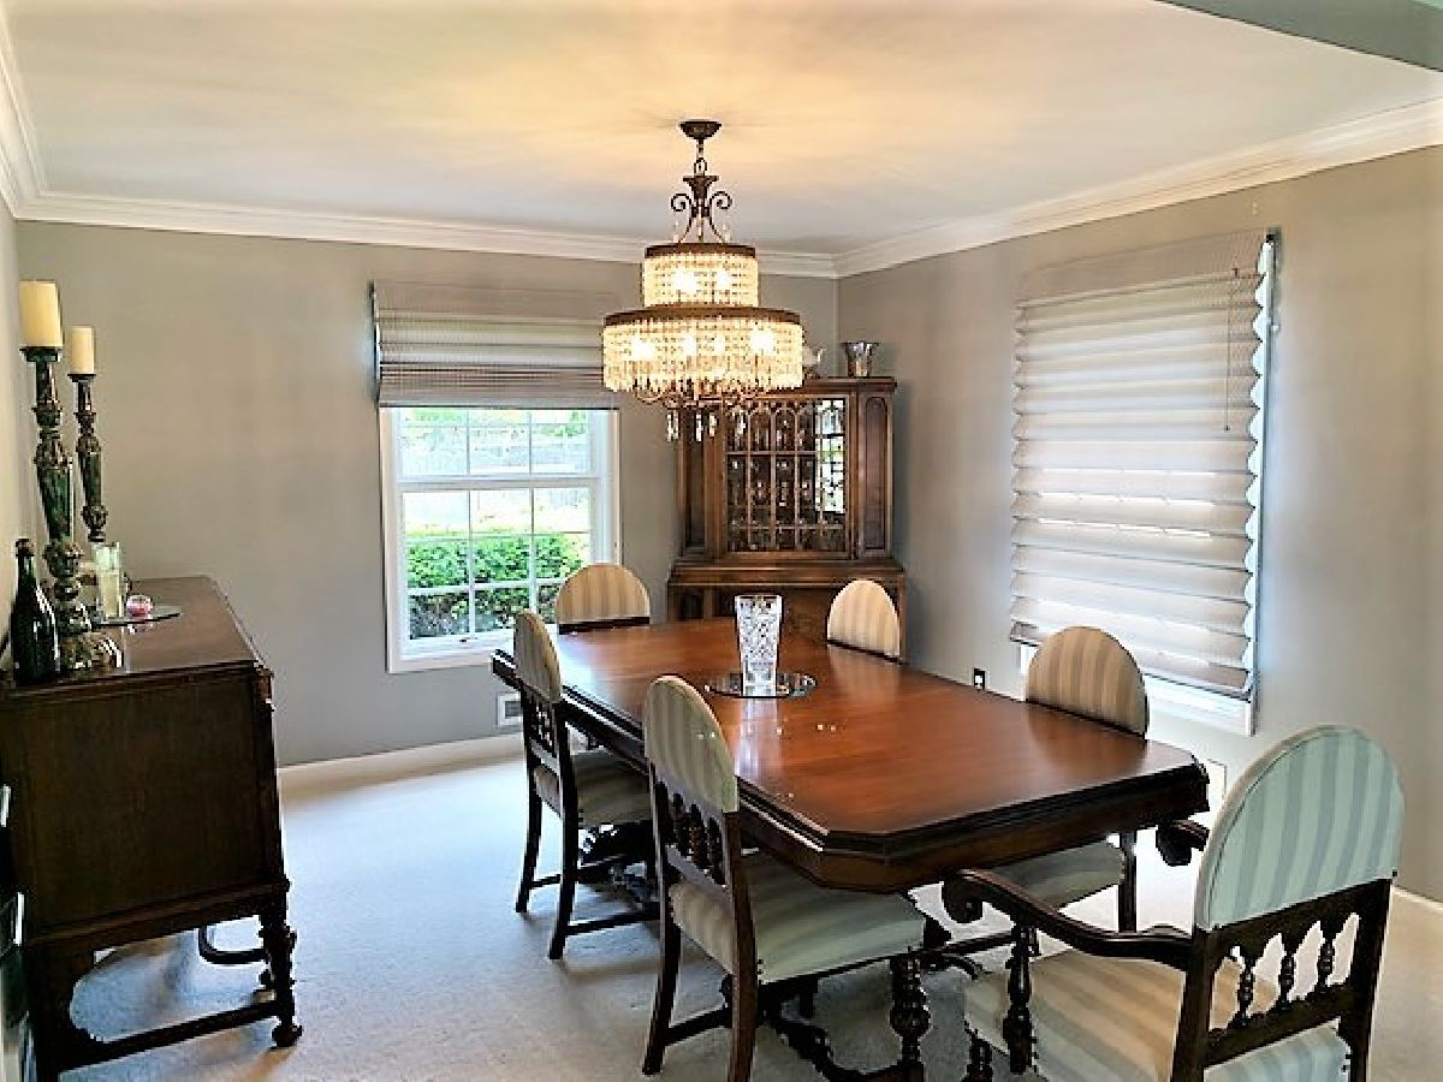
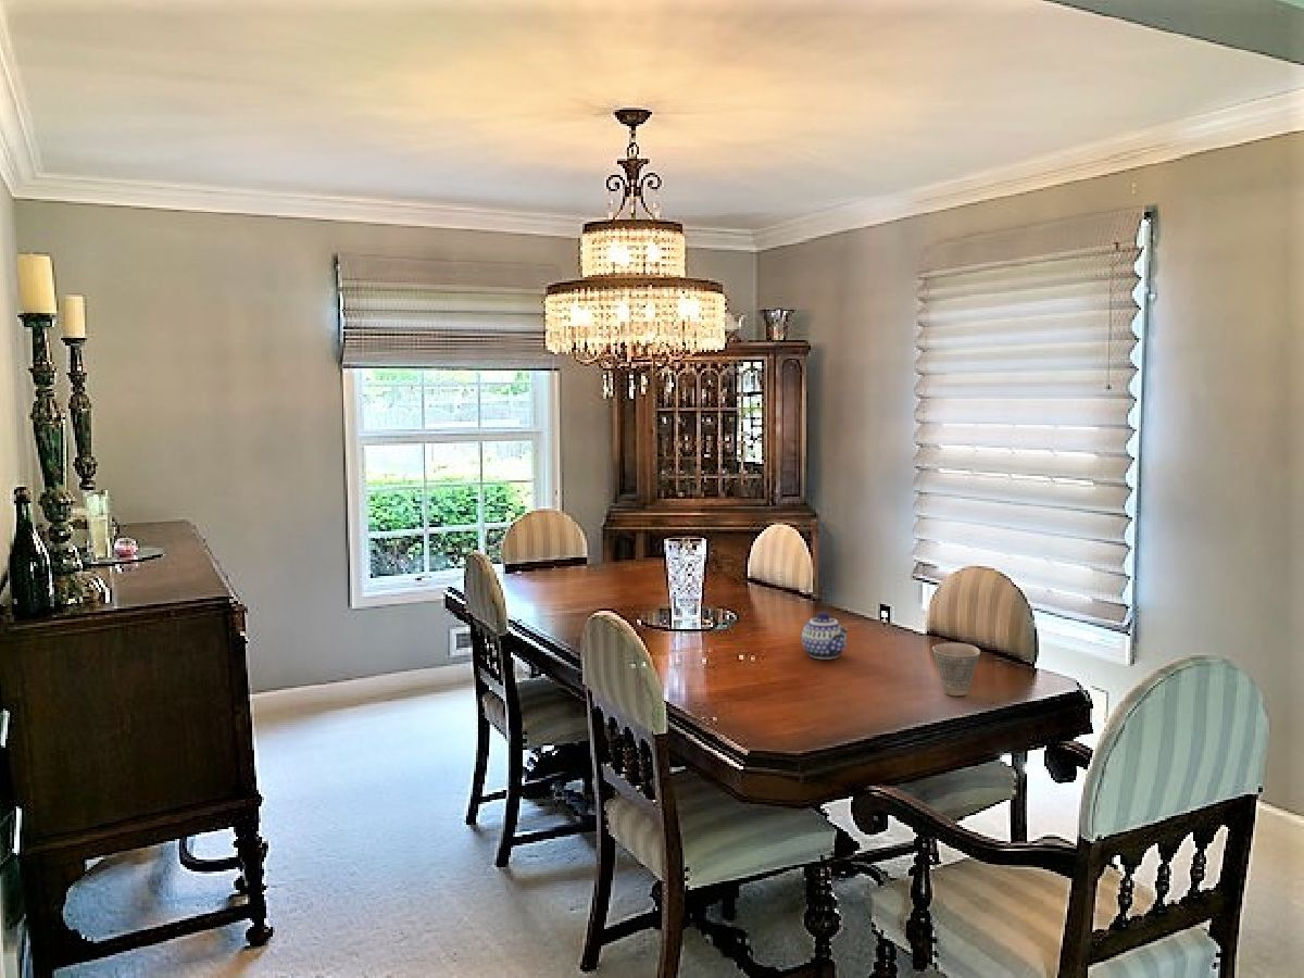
+ cup [931,642,981,697]
+ teapot [800,611,849,660]
